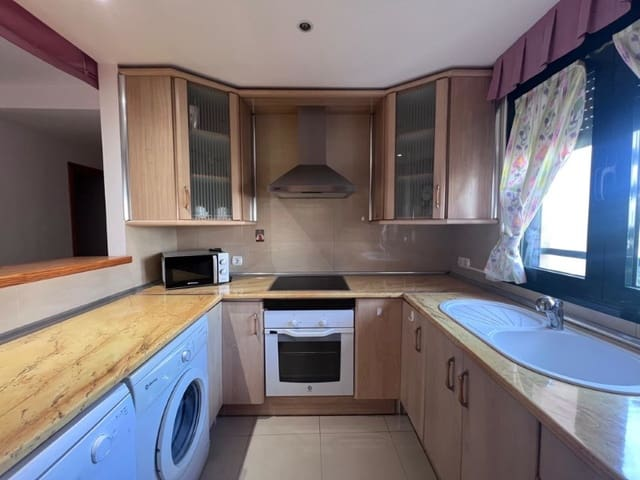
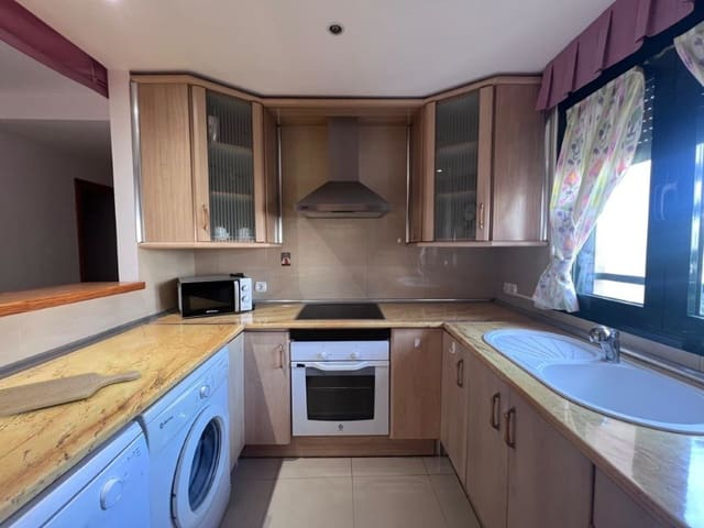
+ chopping board [0,370,141,418]
